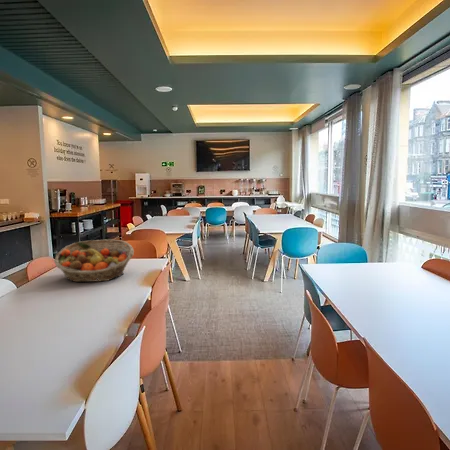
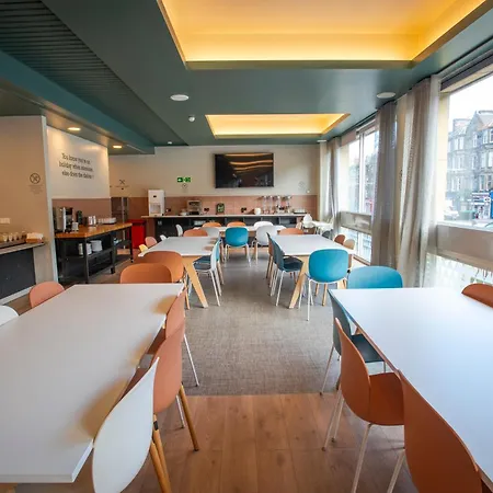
- fruit basket [53,239,135,283]
